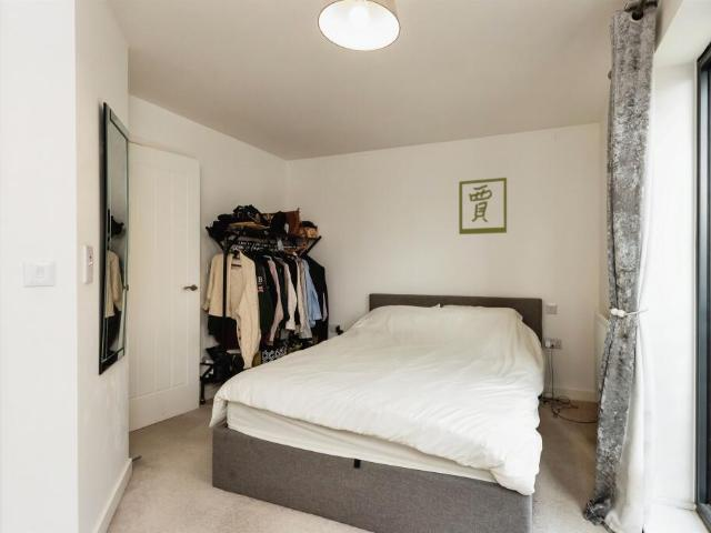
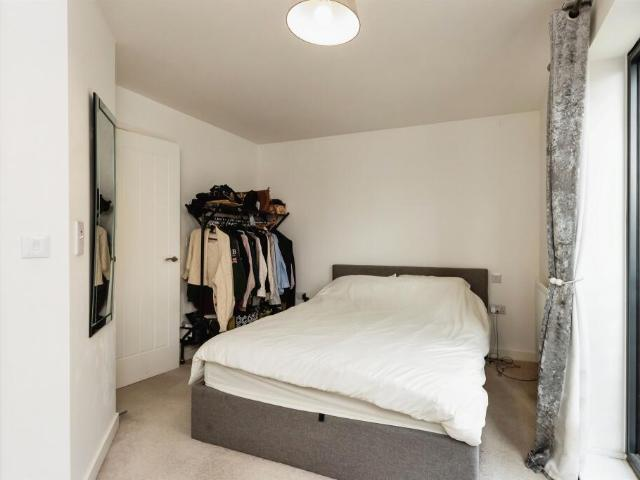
- decorative wall piece [458,177,508,235]
